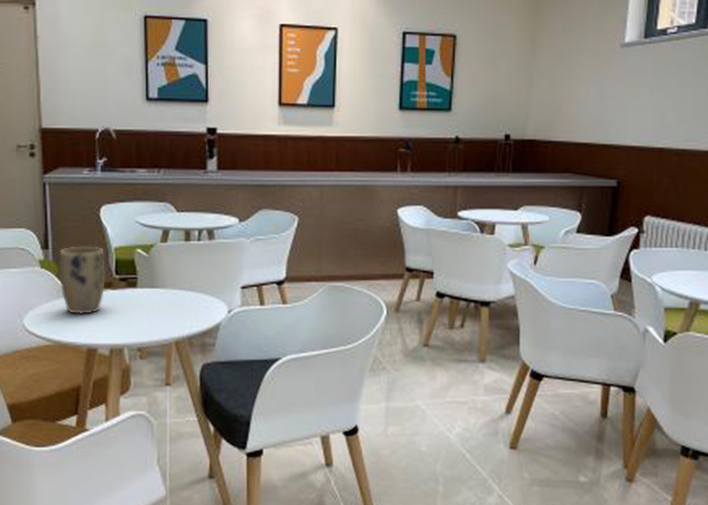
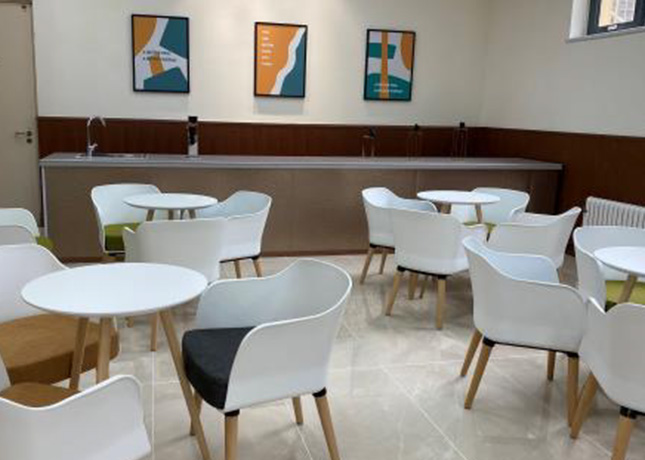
- plant pot [59,246,105,314]
